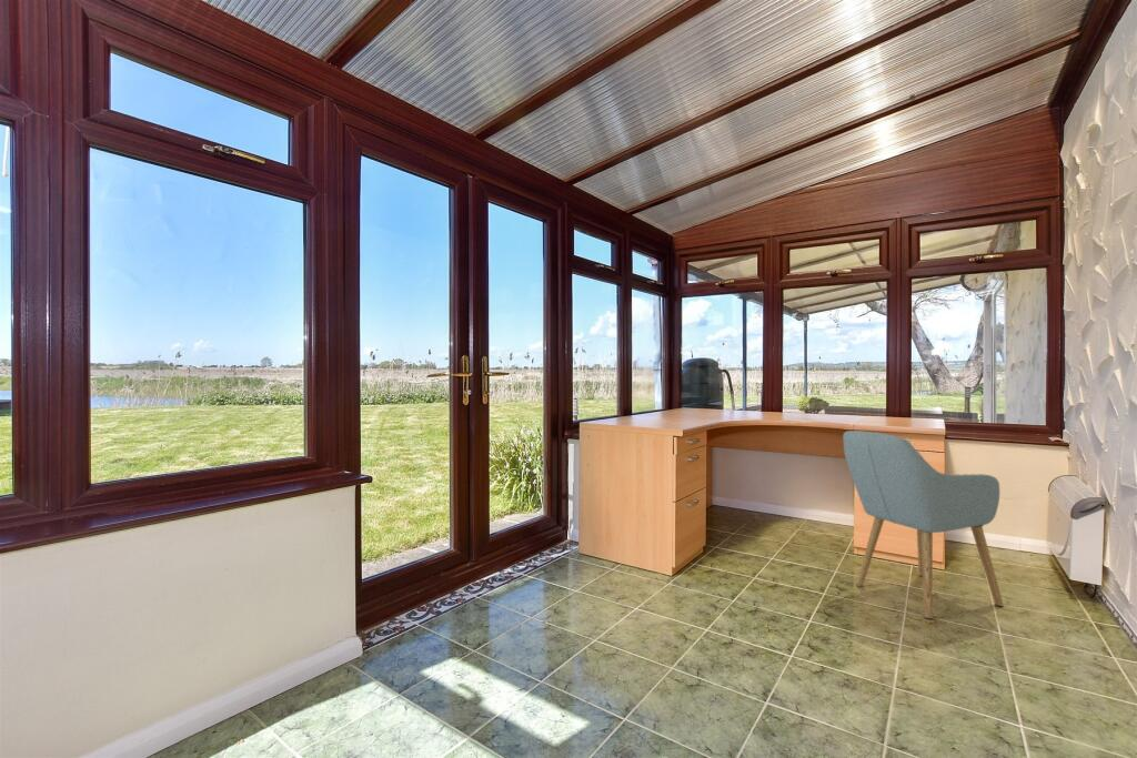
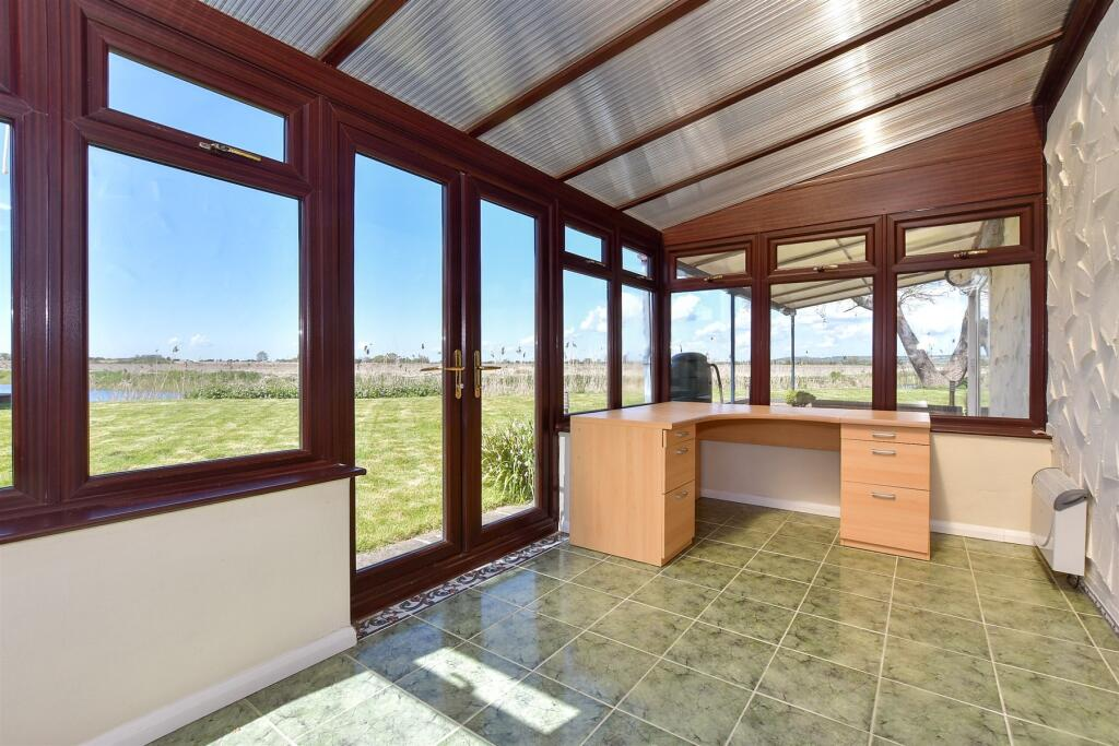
- chair [842,429,1005,620]
